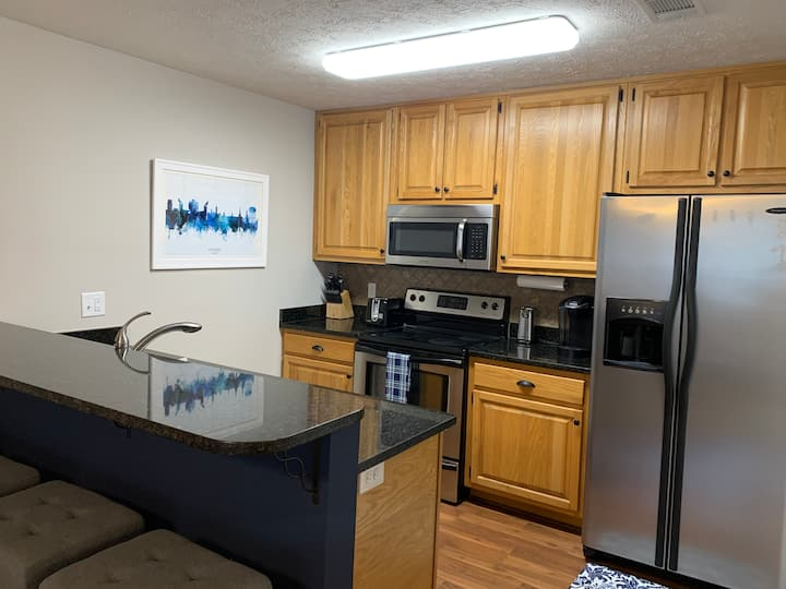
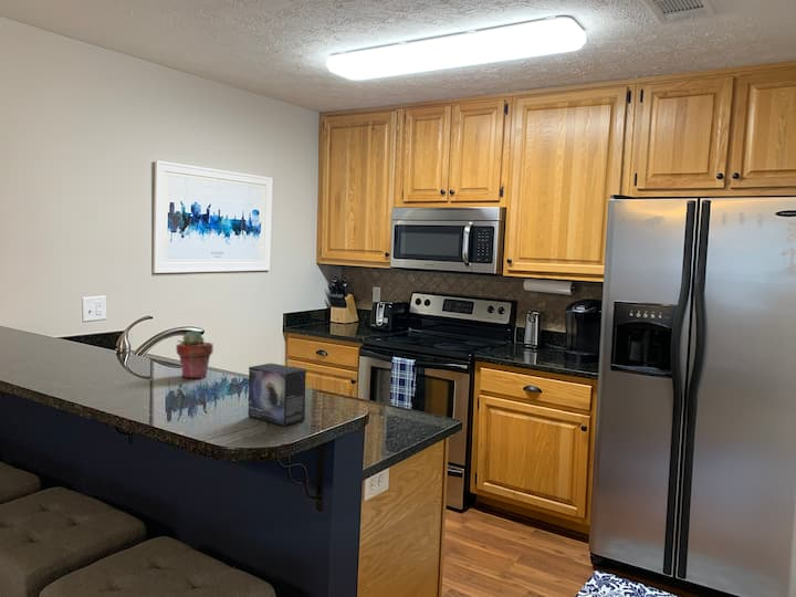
+ potted succulent [175,329,214,379]
+ small box [248,363,307,427]
